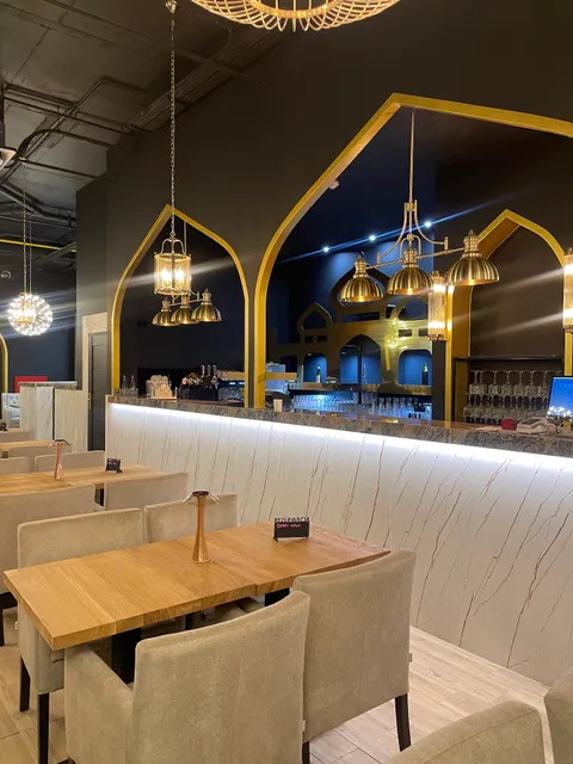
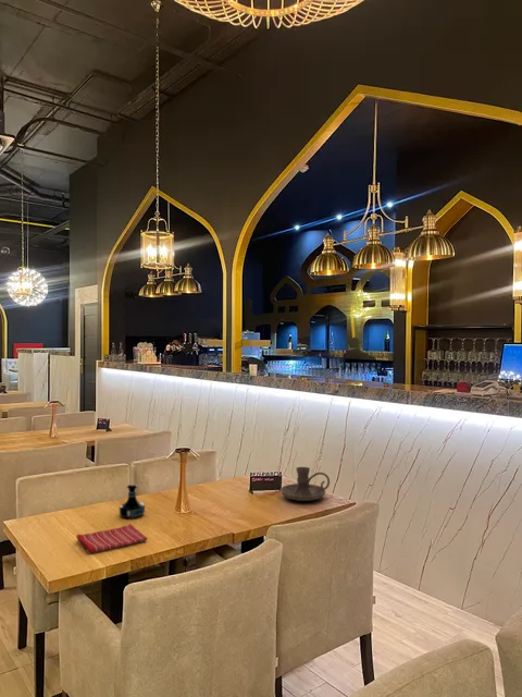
+ dish towel [75,523,149,554]
+ tequila bottle [119,482,146,519]
+ candle holder [279,466,331,502]
